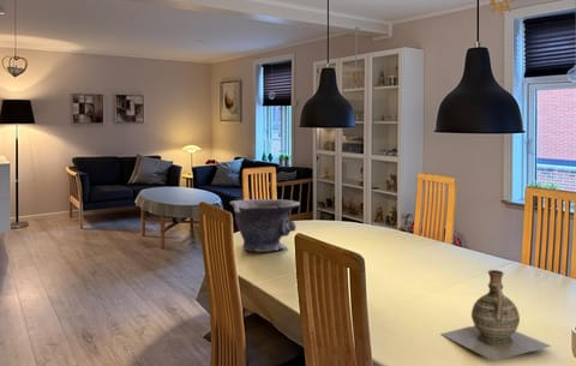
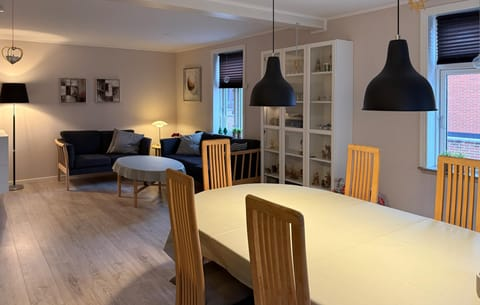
- decorative bowl [228,198,301,253]
- ceramic jug [439,269,553,362]
